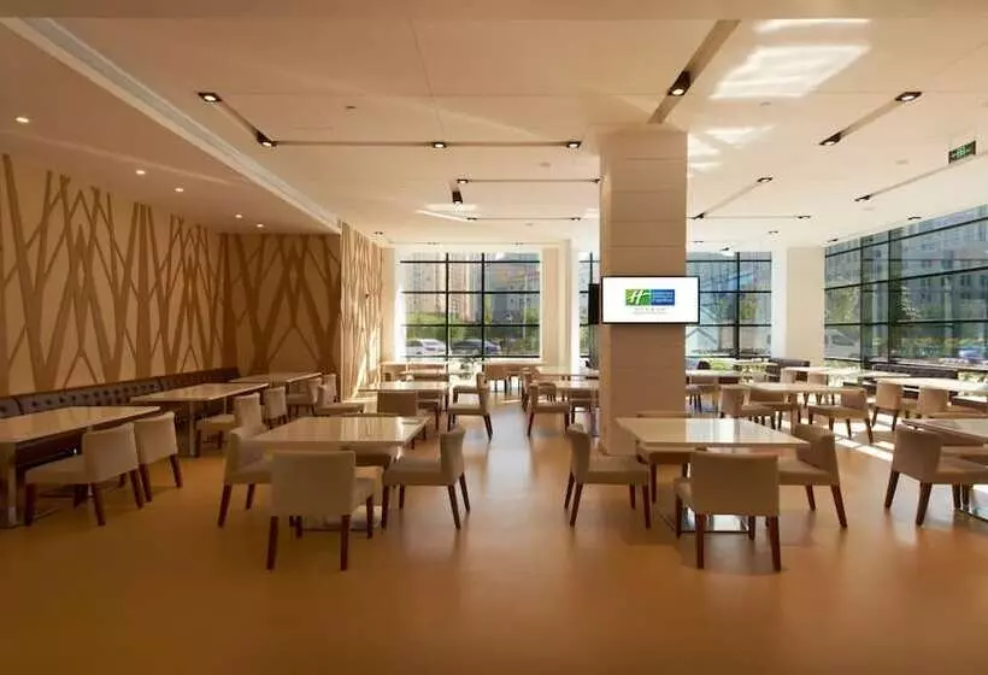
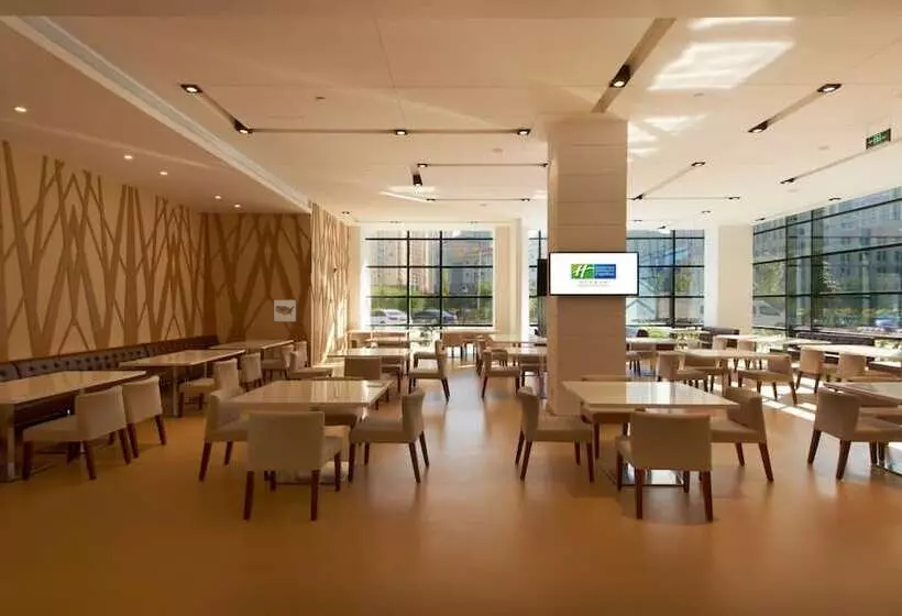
+ wall art [273,298,298,323]
